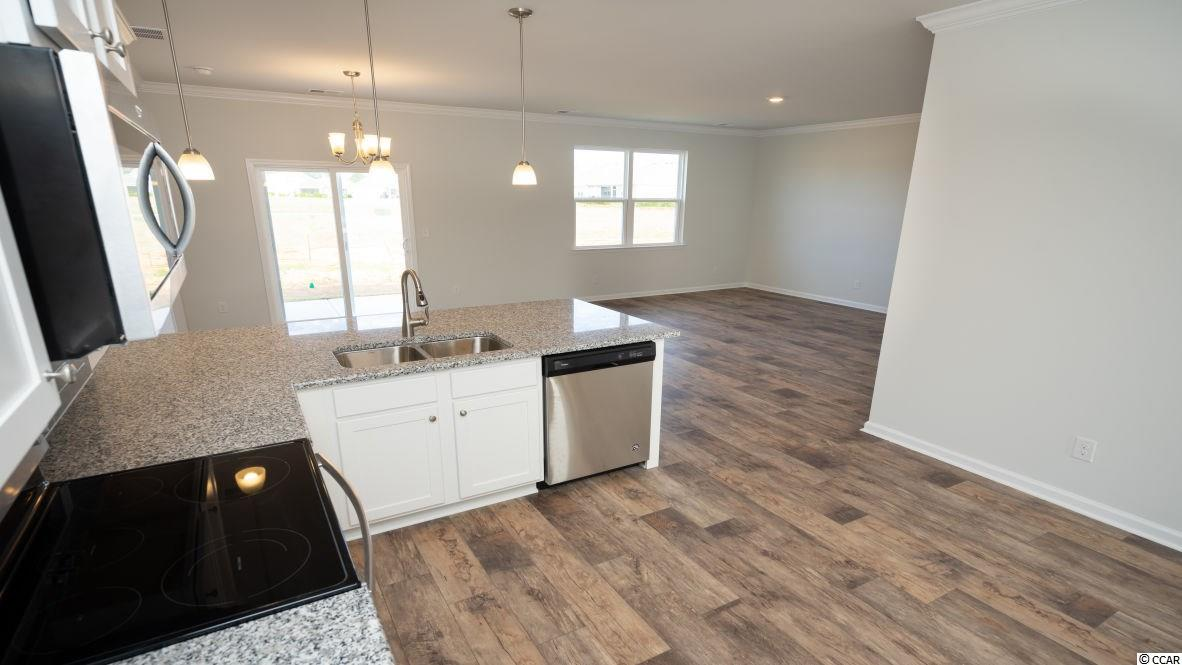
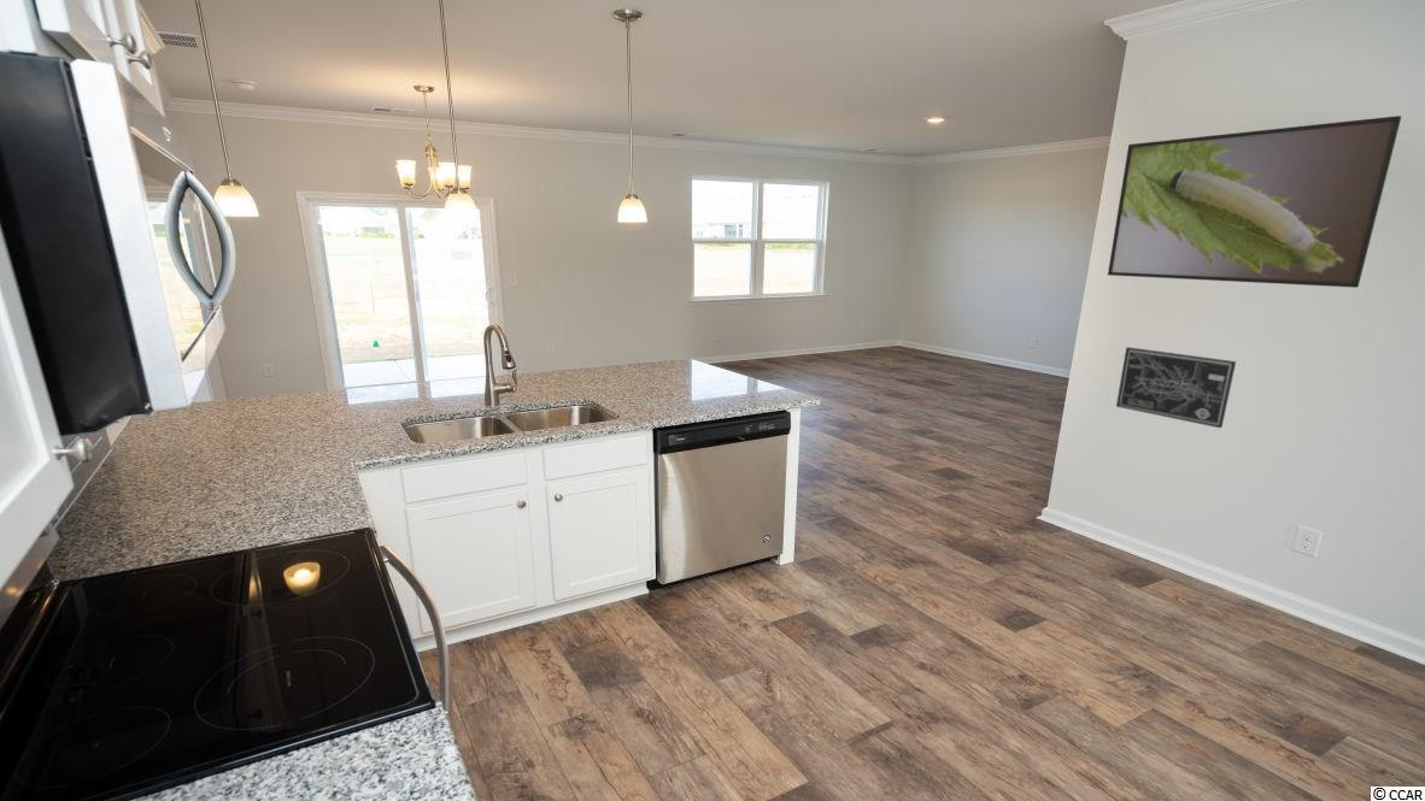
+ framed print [1107,114,1402,289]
+ wall art [1115,346,1237,429]
